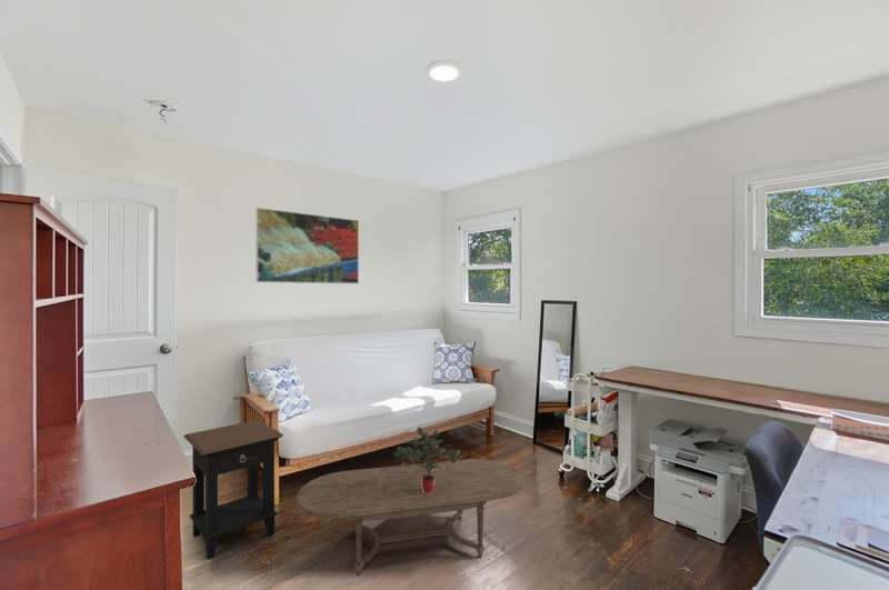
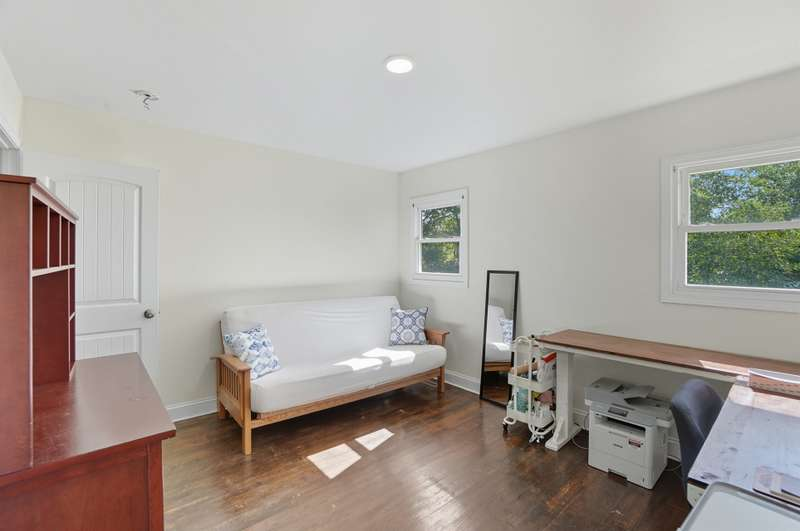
- coffee table [294,458,526,577]
- potted plant [392,426,465,493]
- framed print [254,207,360,284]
- side table [182,419,284,560]
